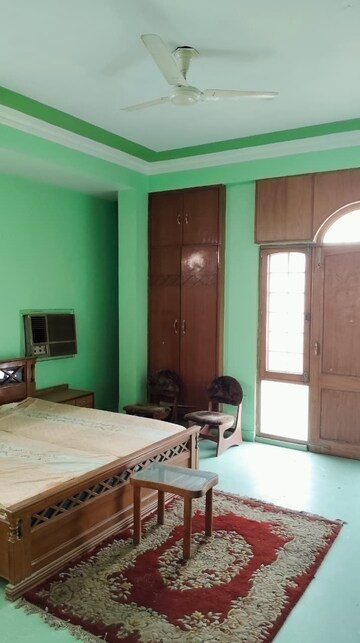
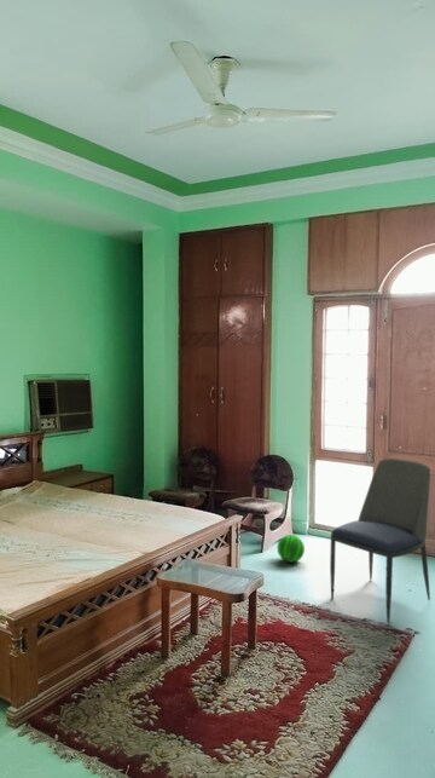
+ ball [277,534,306,564]
+ chair [329,457,431,623]
